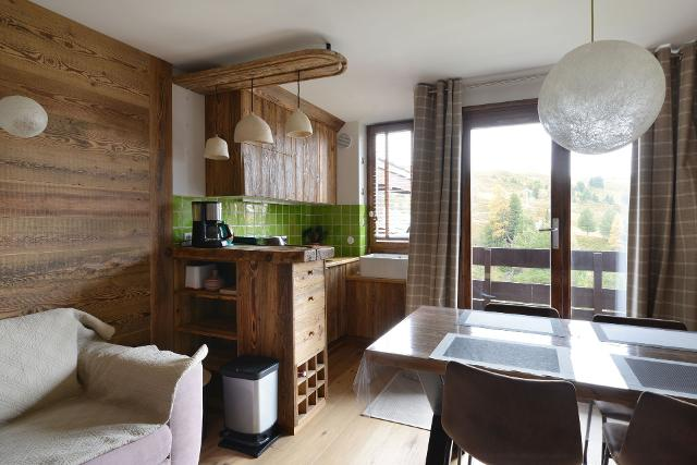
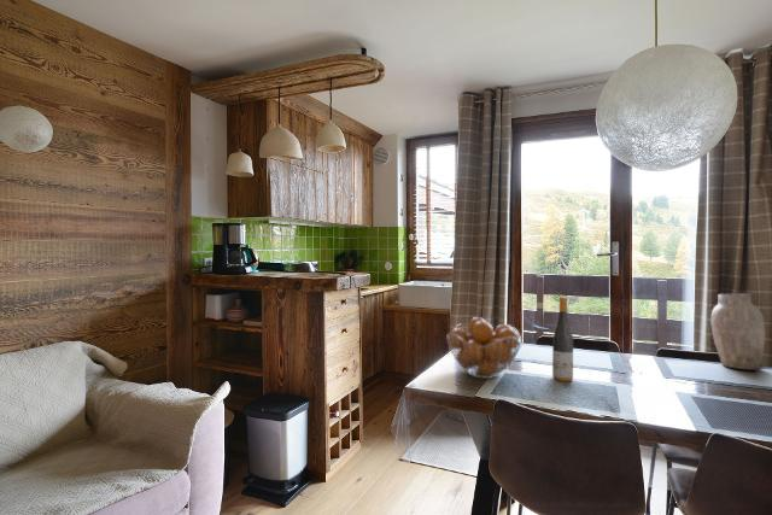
+ vase [709,292,766,371]
+ wine bottle [551,295,574,382]
+ fruit basket [445,316,522,380]
